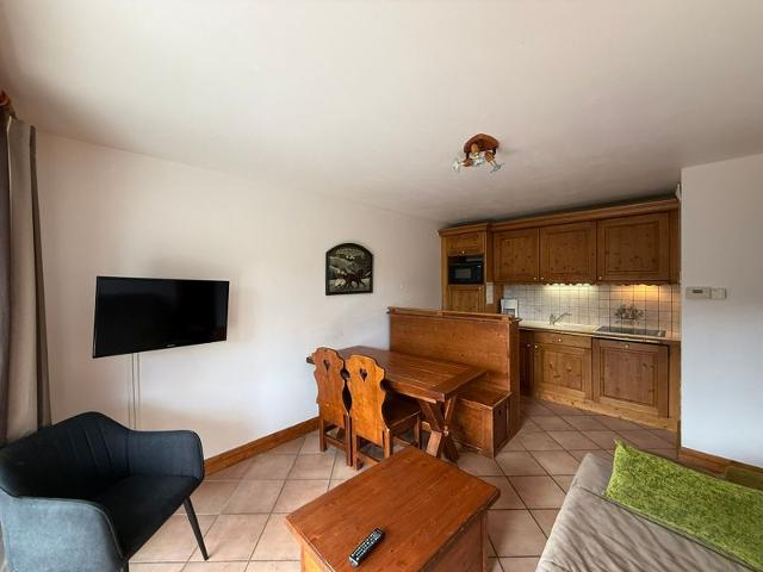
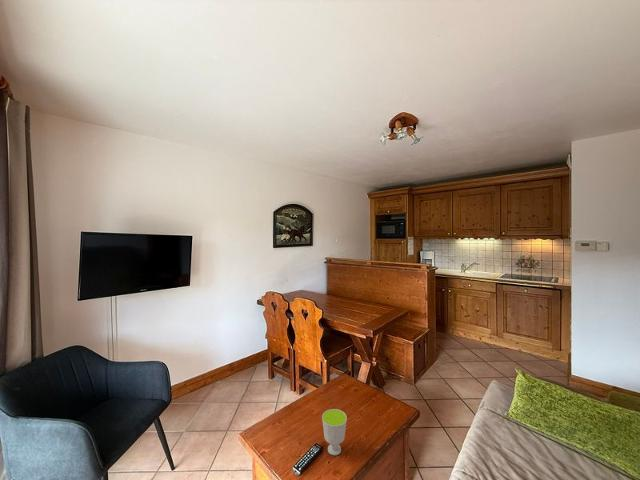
+ cup [321,408,348,456]
